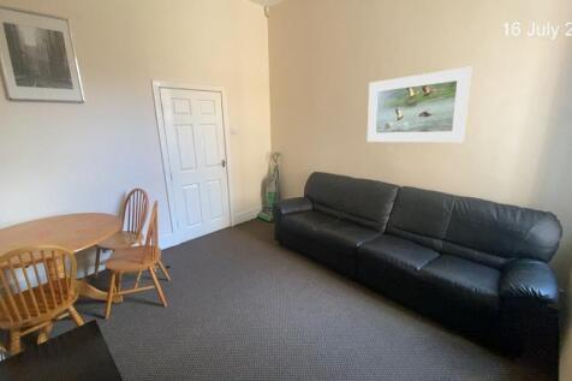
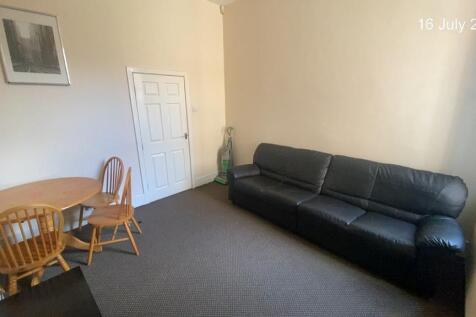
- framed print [367,66,473,143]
